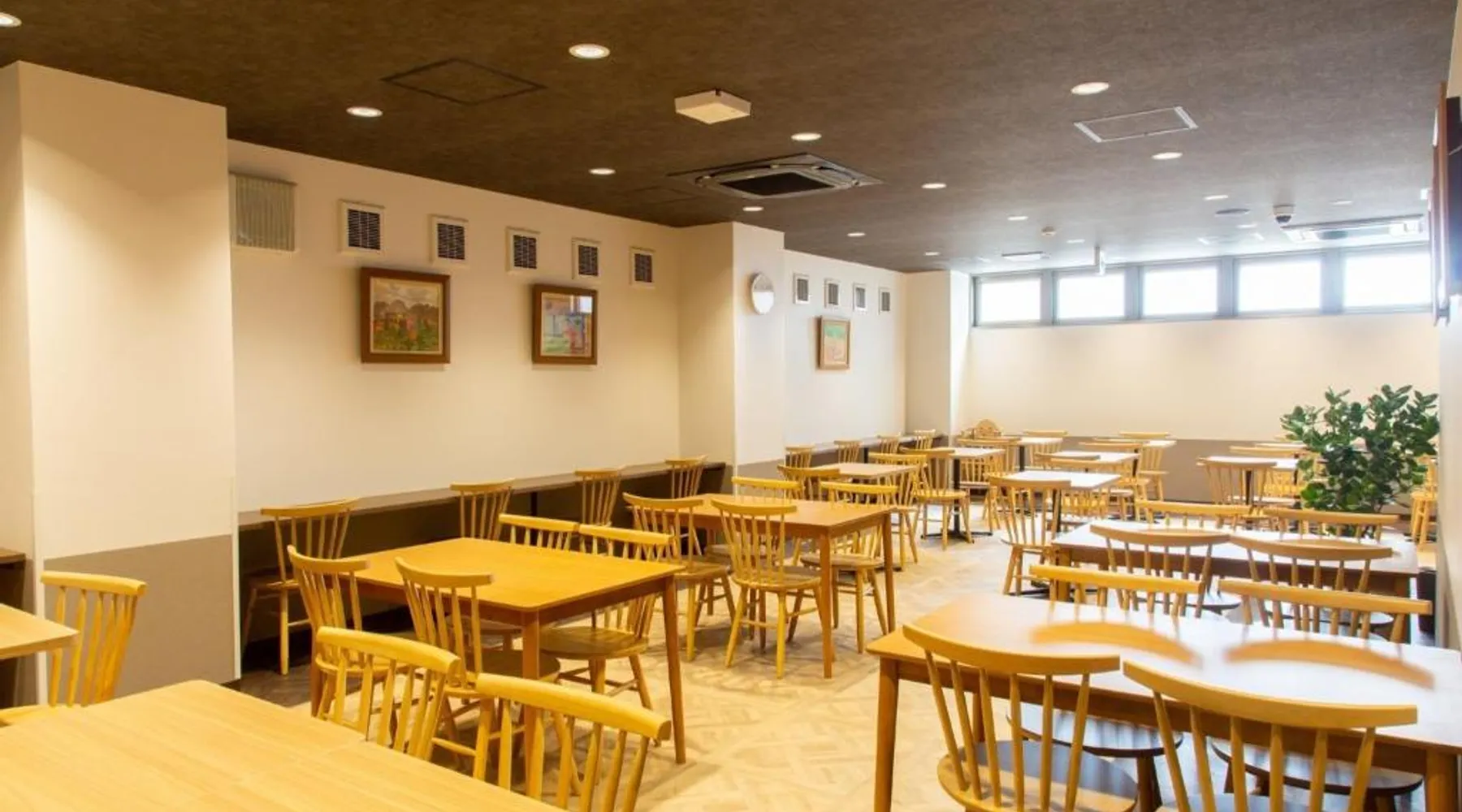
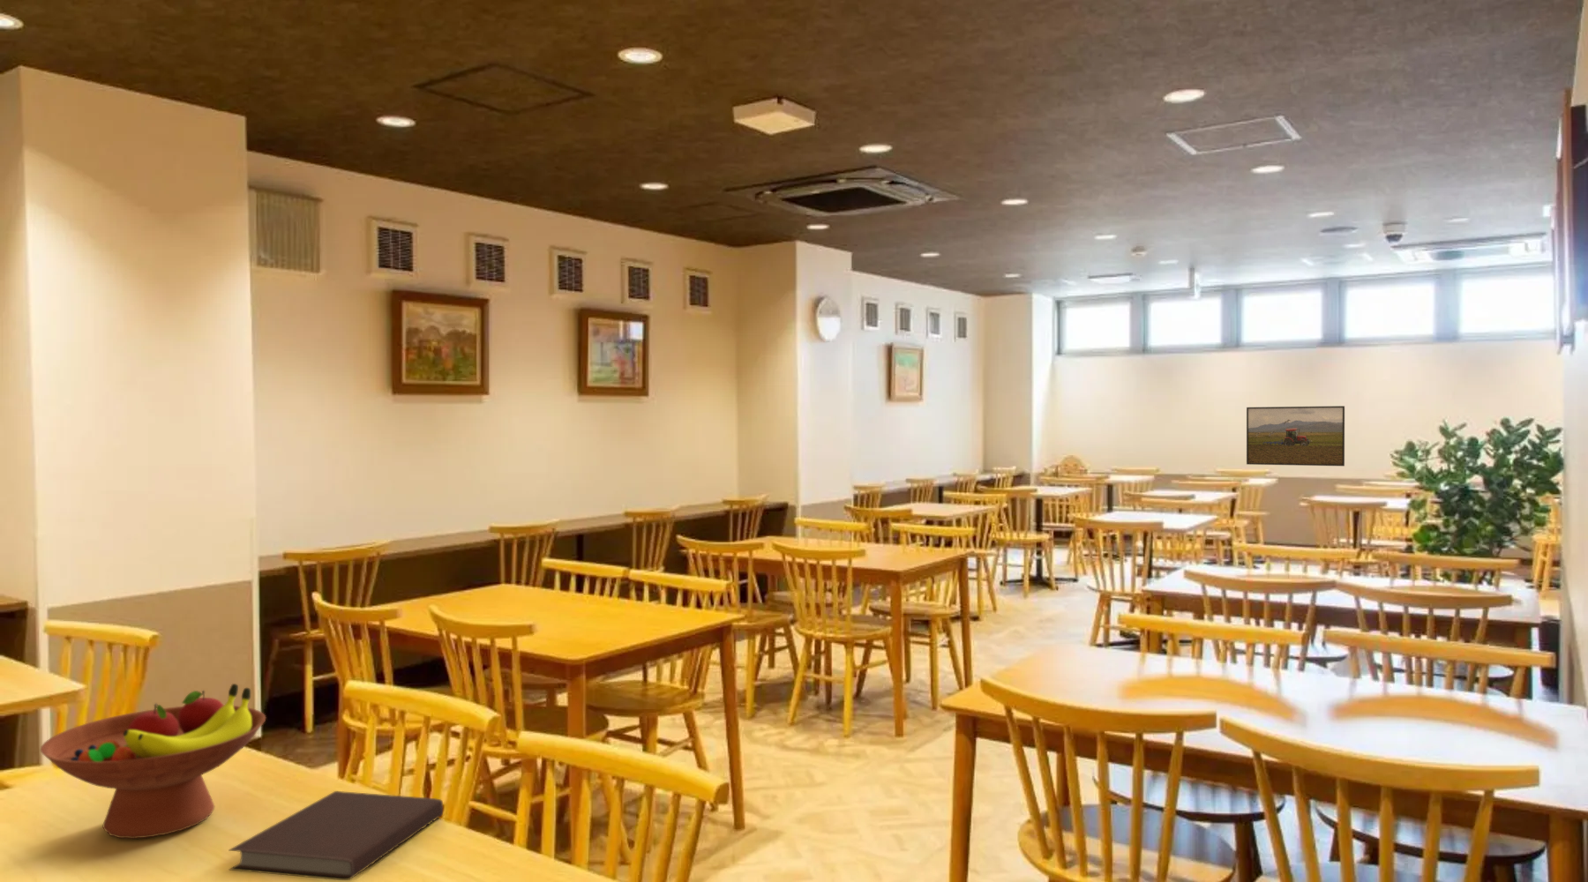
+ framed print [1246,405,1346,467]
+ fruit bowl [40,682,266,840]
+ notebook [228,791,444,881]
